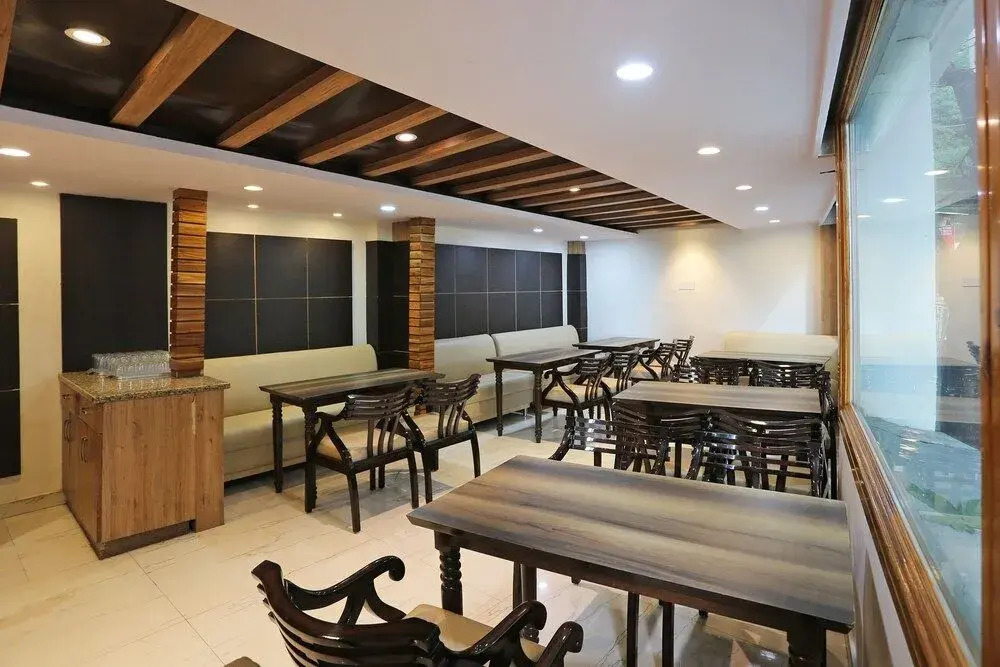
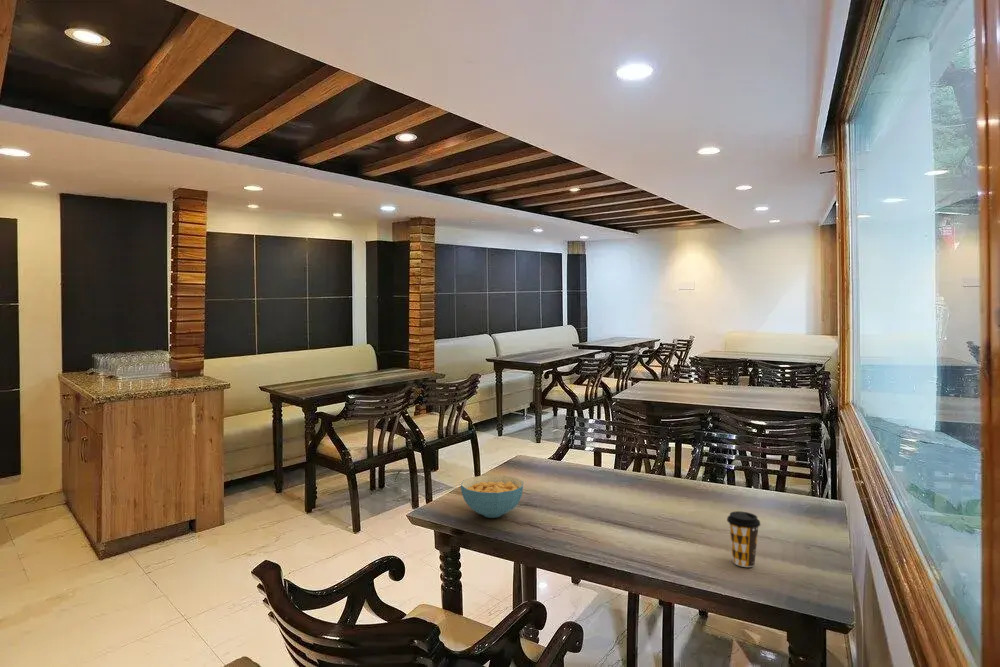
+ coffee cup [726,510,761,568]
+ cereal bowl [460,474,524,519]
